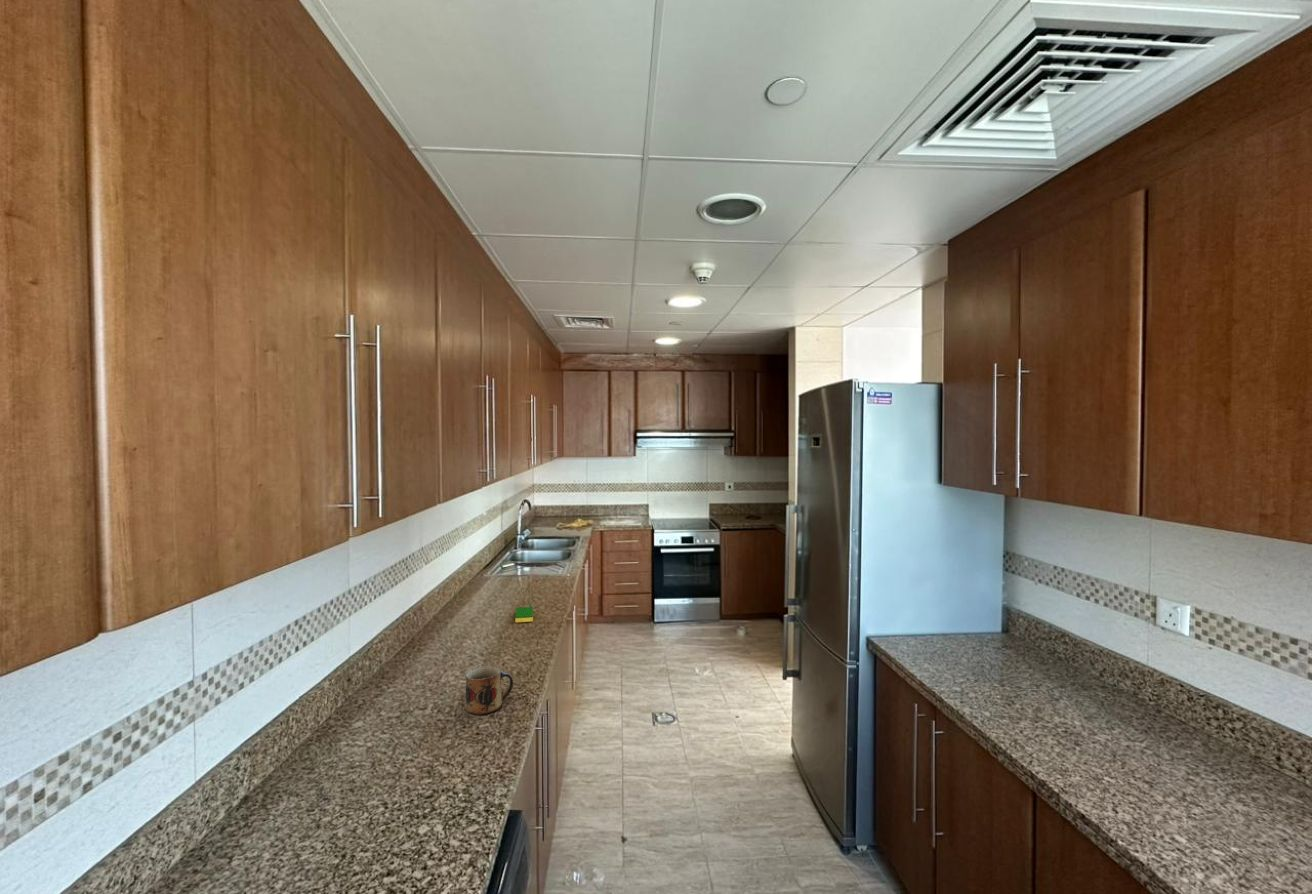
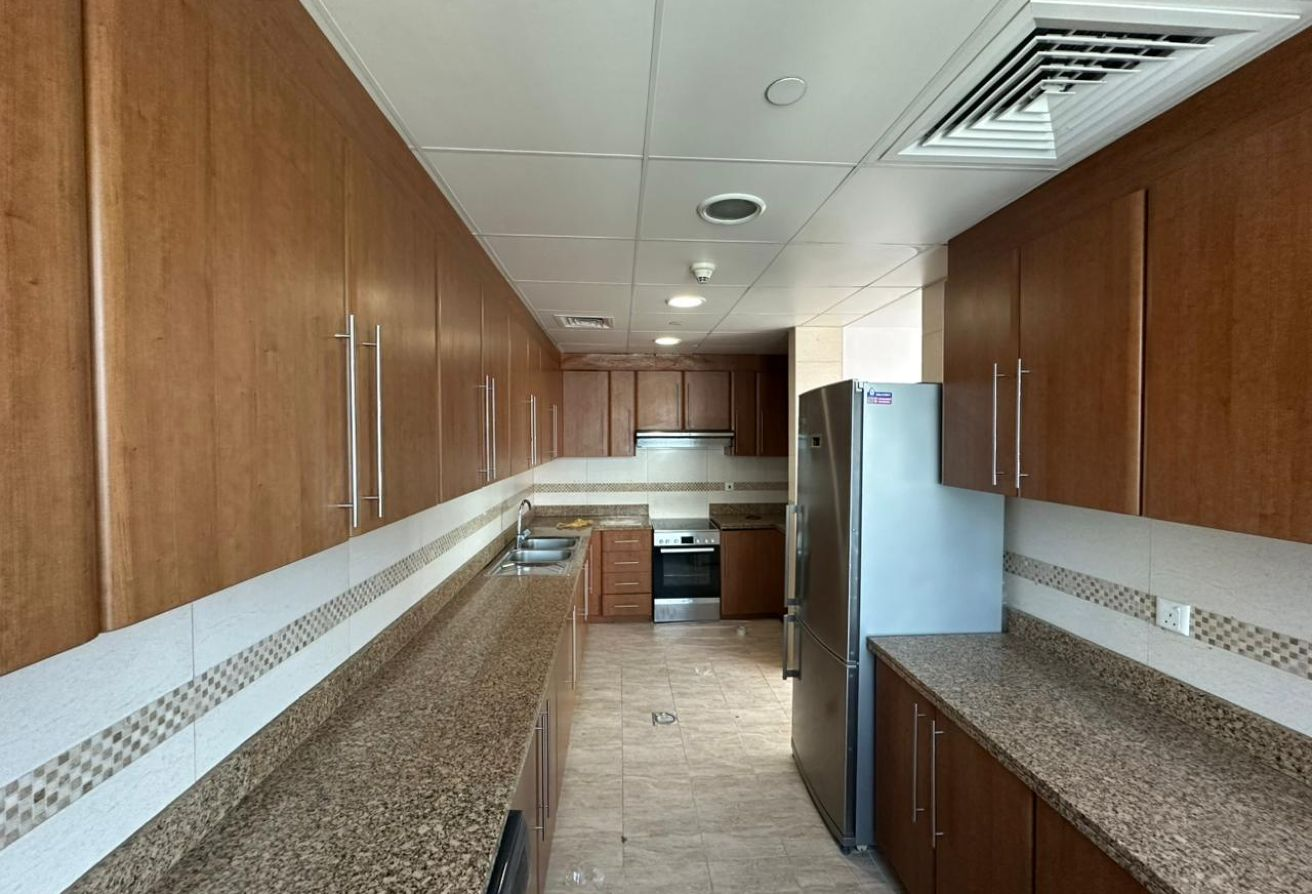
- dish sponge [514,606,534,623]
- mug [464,665,514,716]
